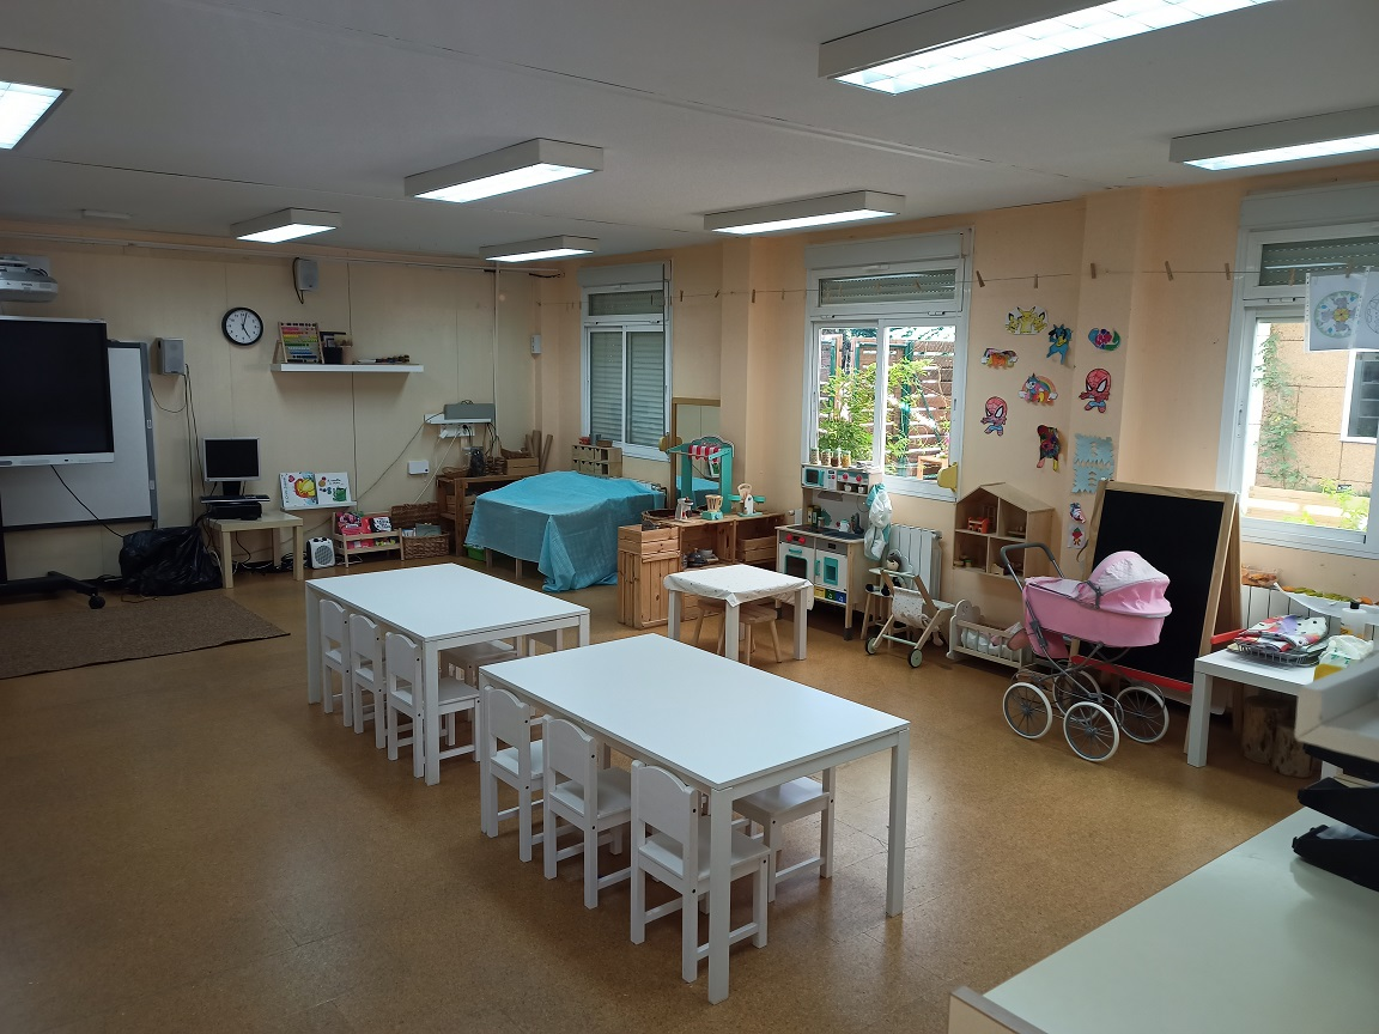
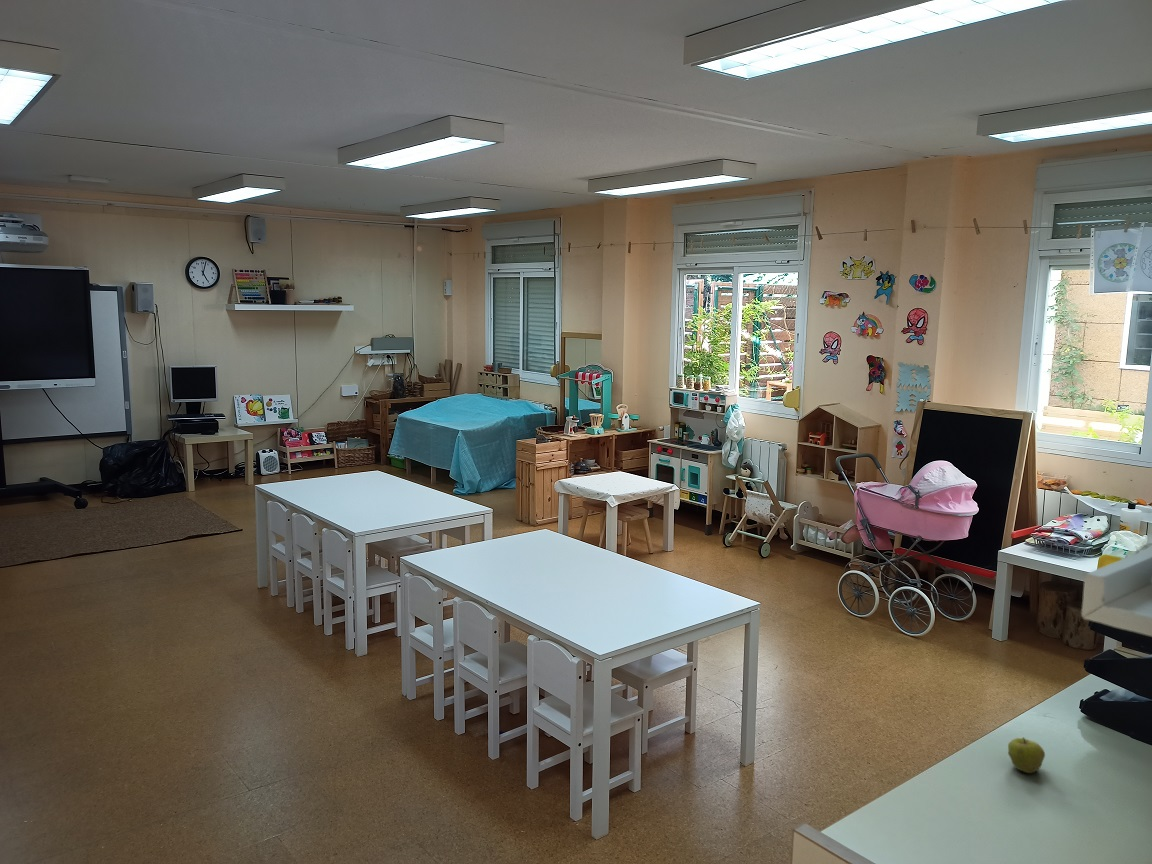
+ apple [1007,737,1046,774]
